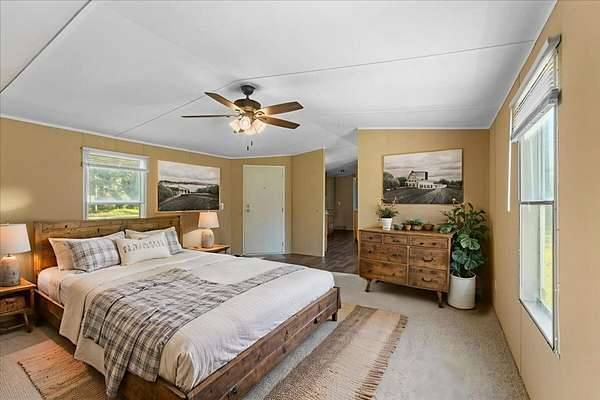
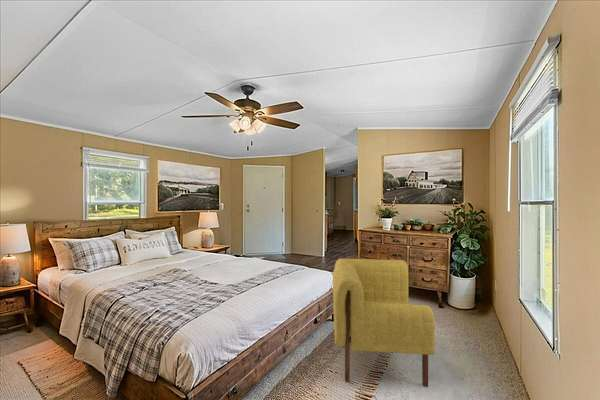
+ armchair [332,258,436,388]
